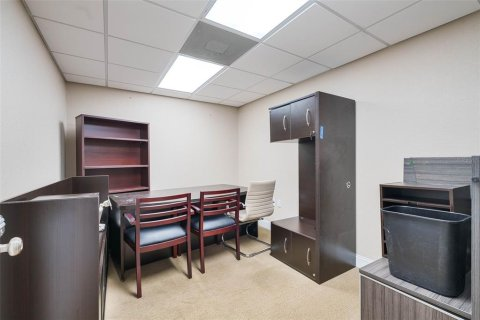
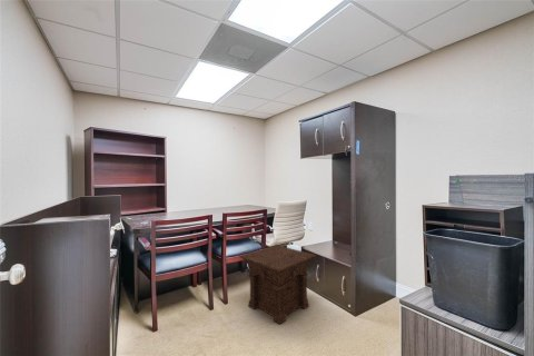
+ side table [238,244,318,325]
